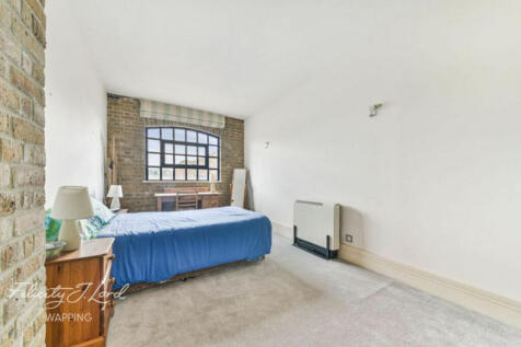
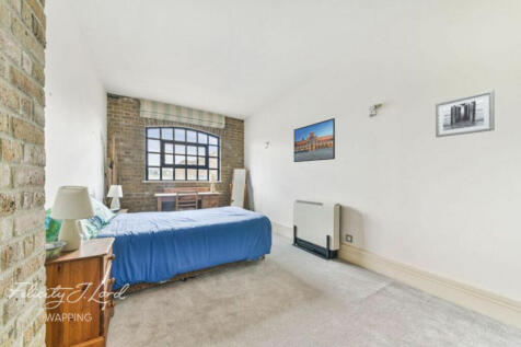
+ wall art [435,89,496,139]
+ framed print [293,117,336,163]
